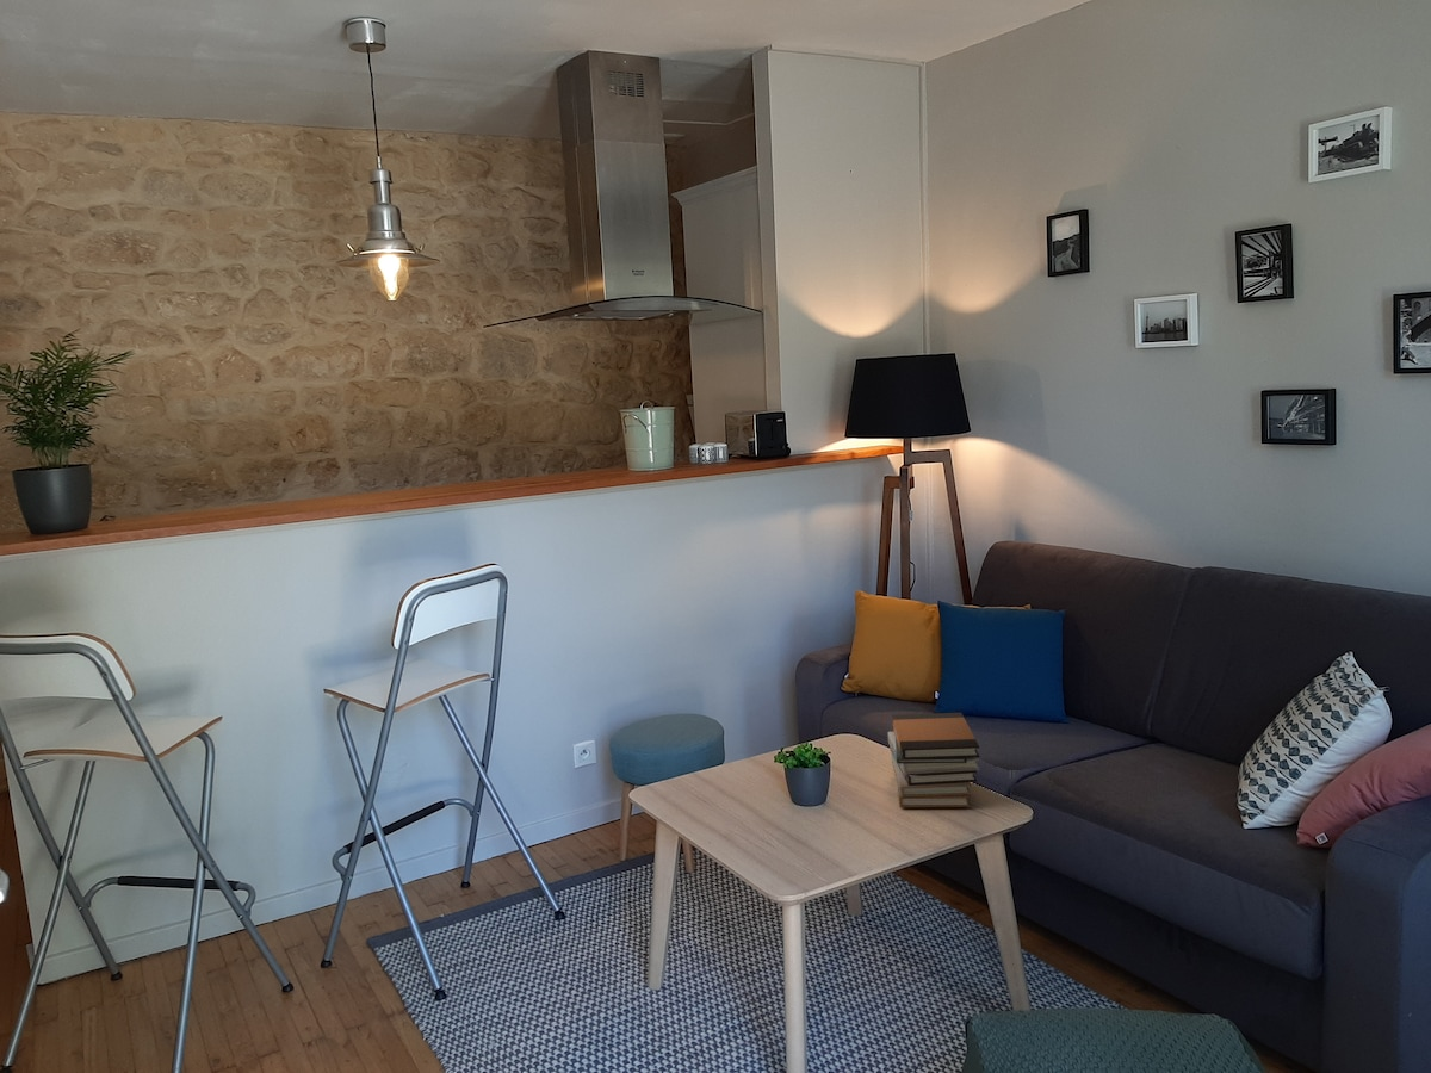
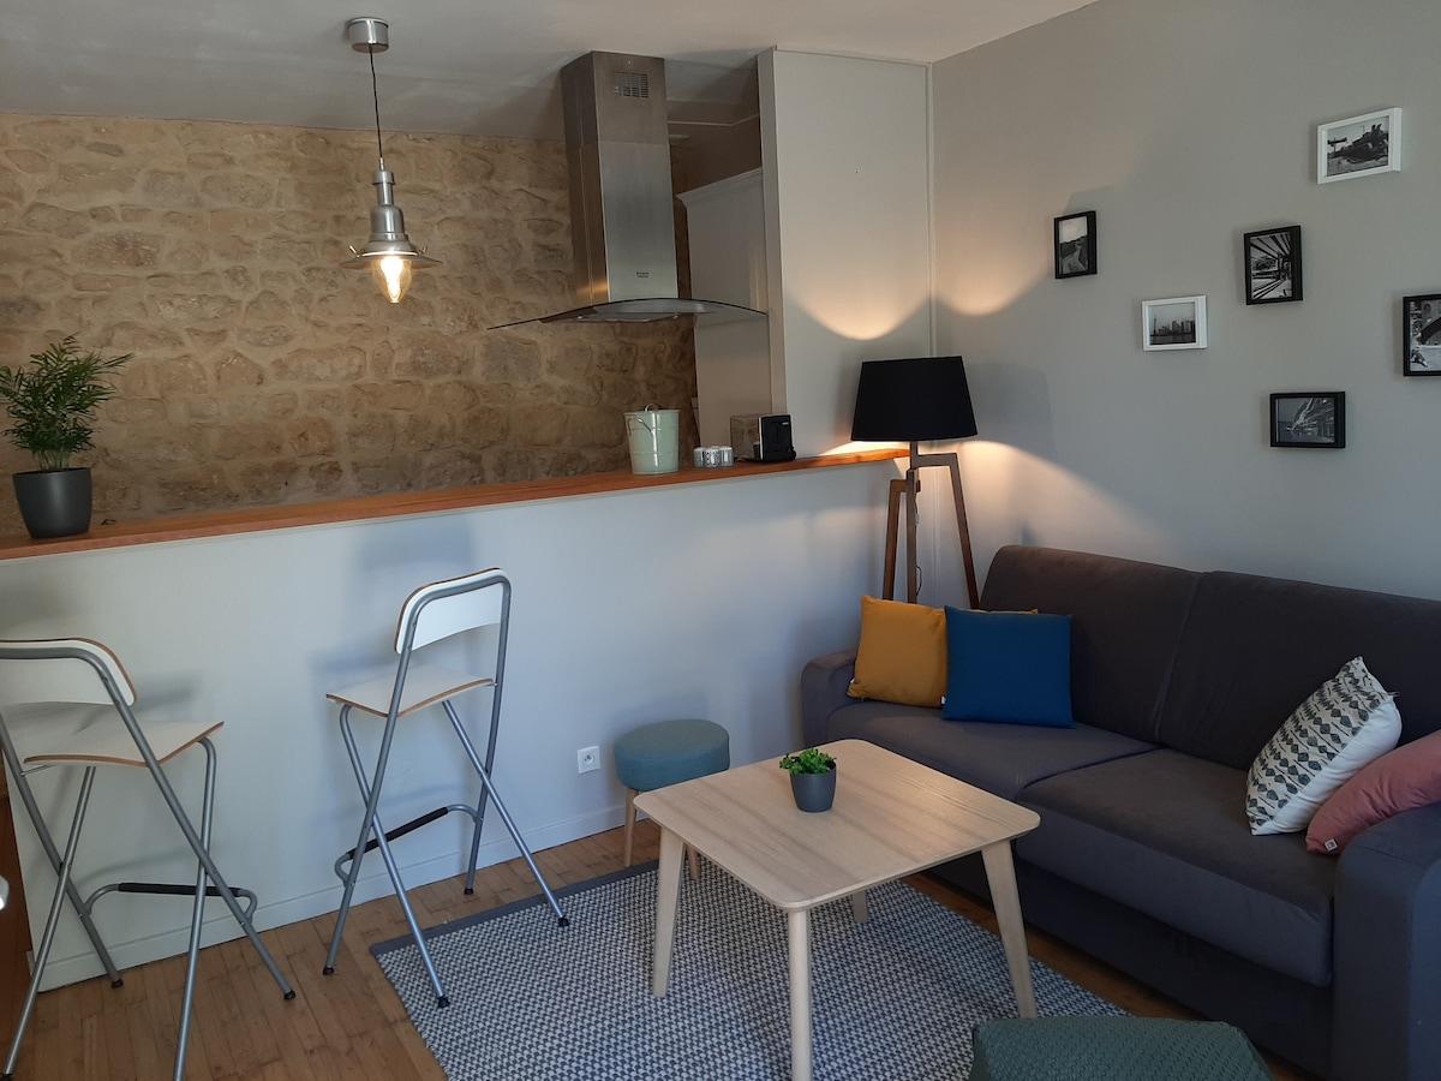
- book stack [887,712,980,808]
